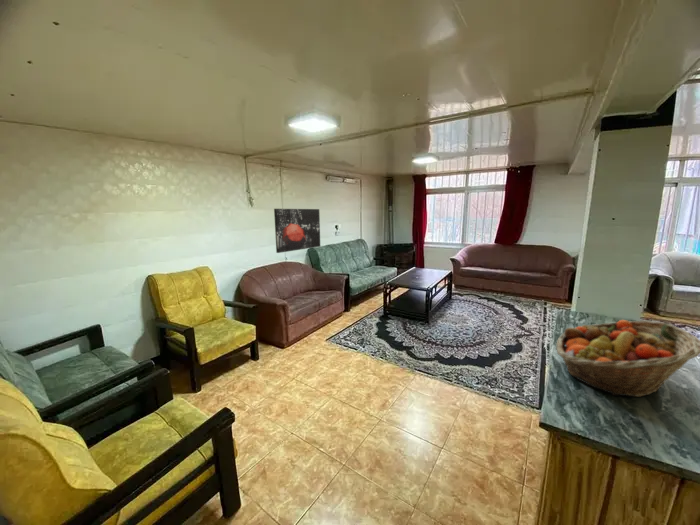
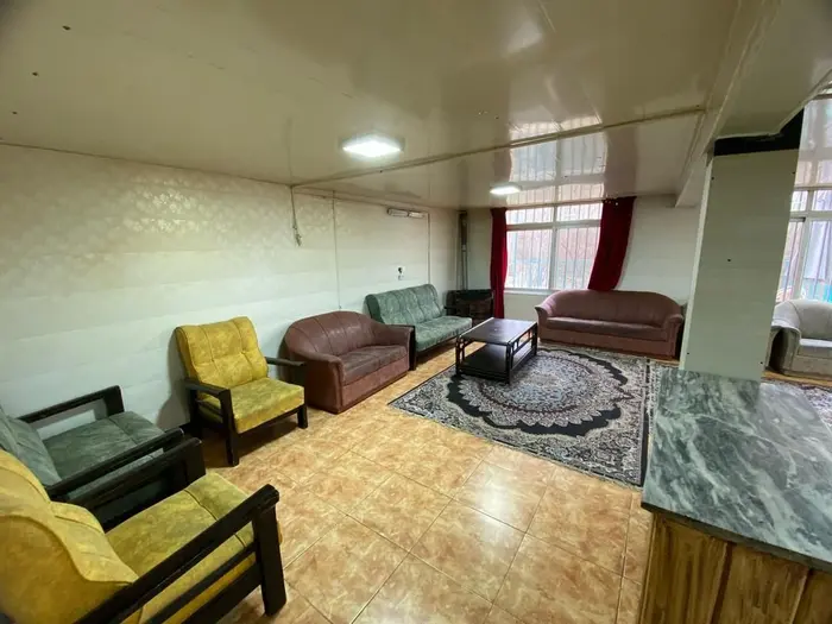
- fruit basket [555,319,700,398]
- wall art [273,208,321,254]
